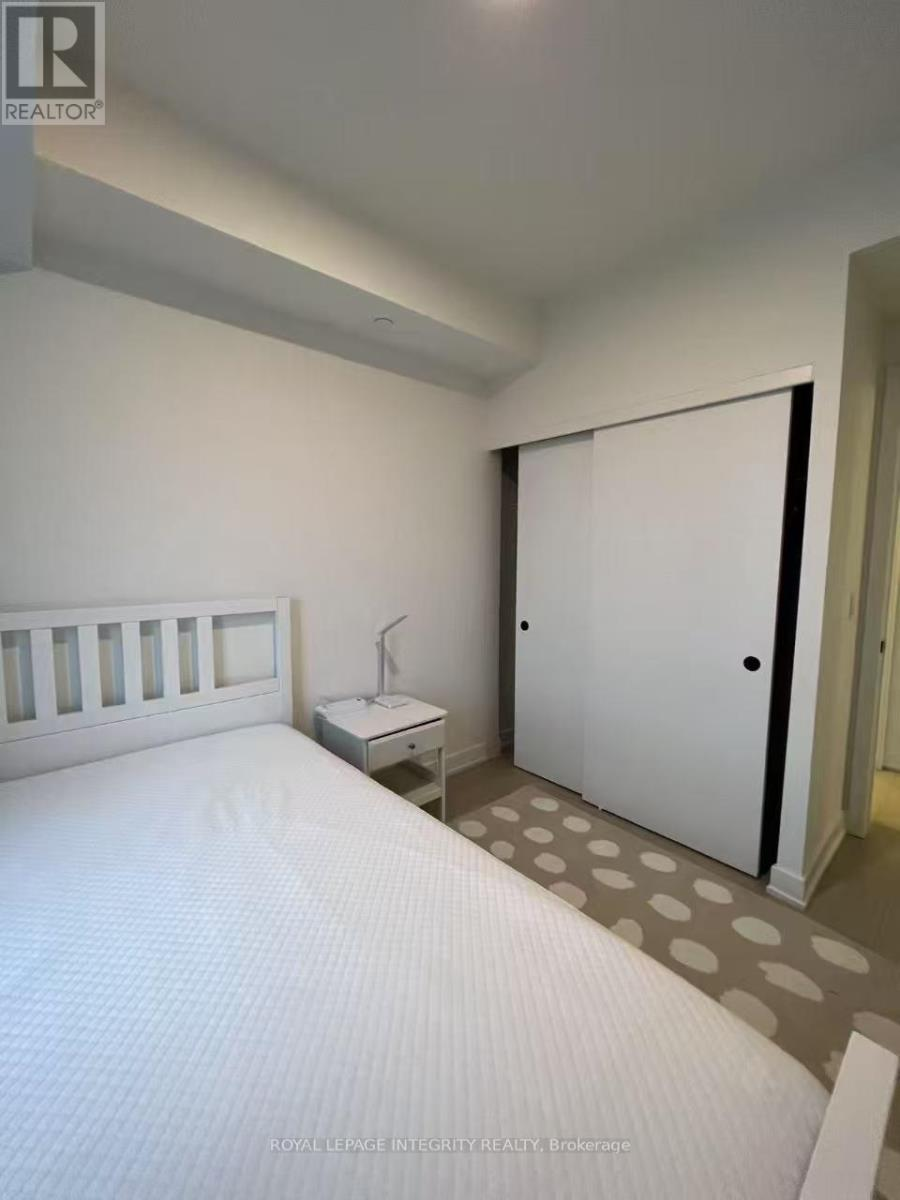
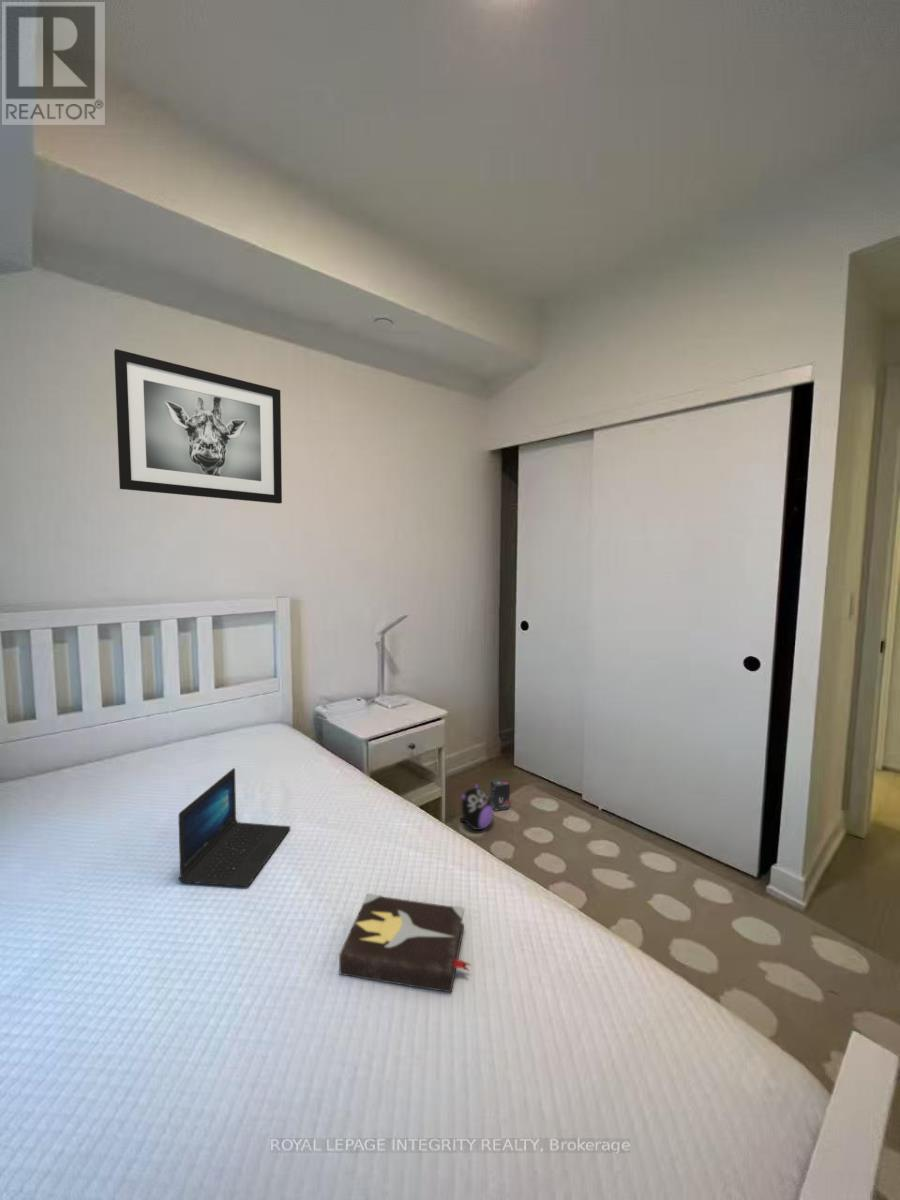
+ laptop [177,767,291,888]
+ plush toy [459,780,495,831]
+ wall art [113,348,283,505]
+ box [489,778,511,812]
+ hardback book [338,892,472,993]
